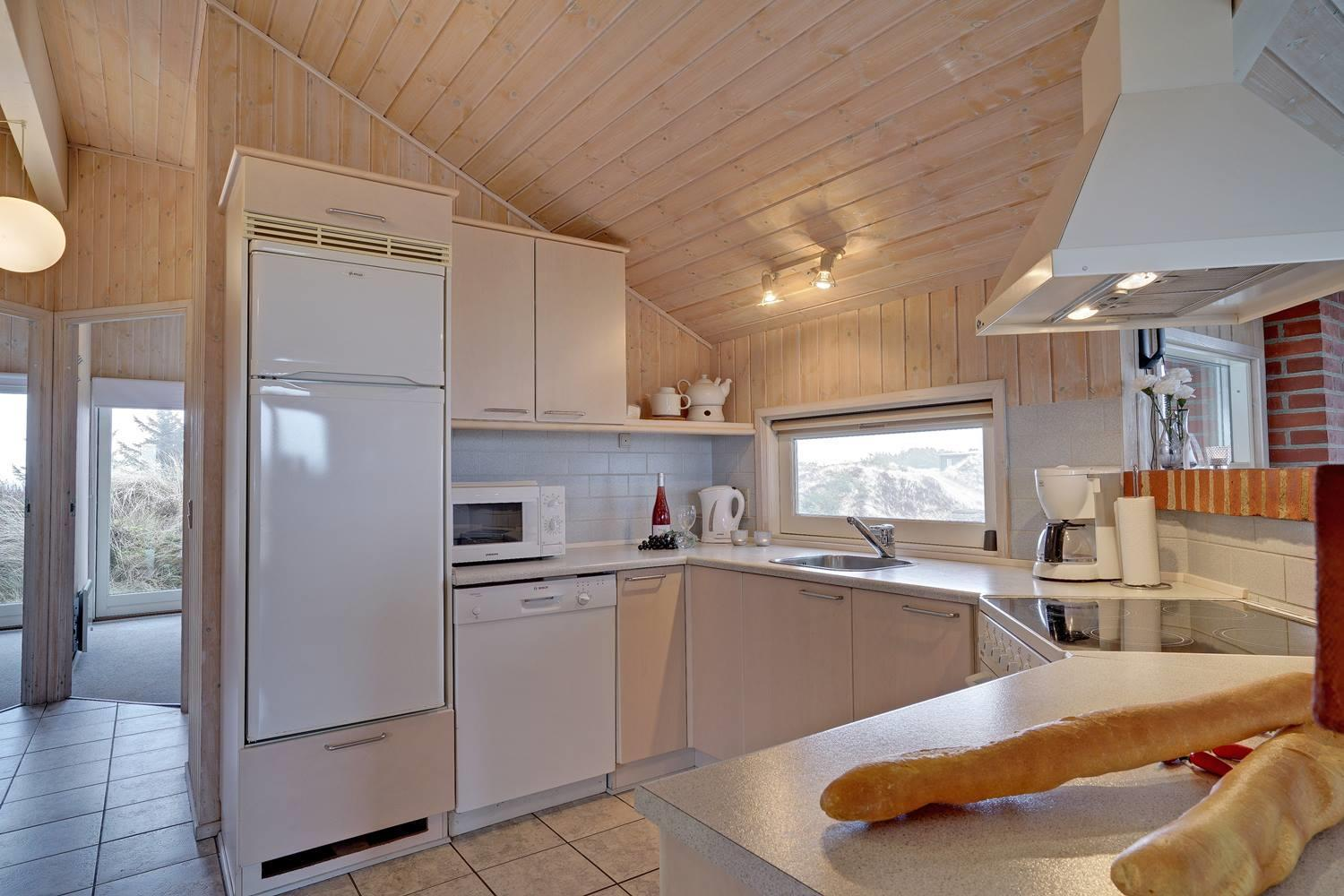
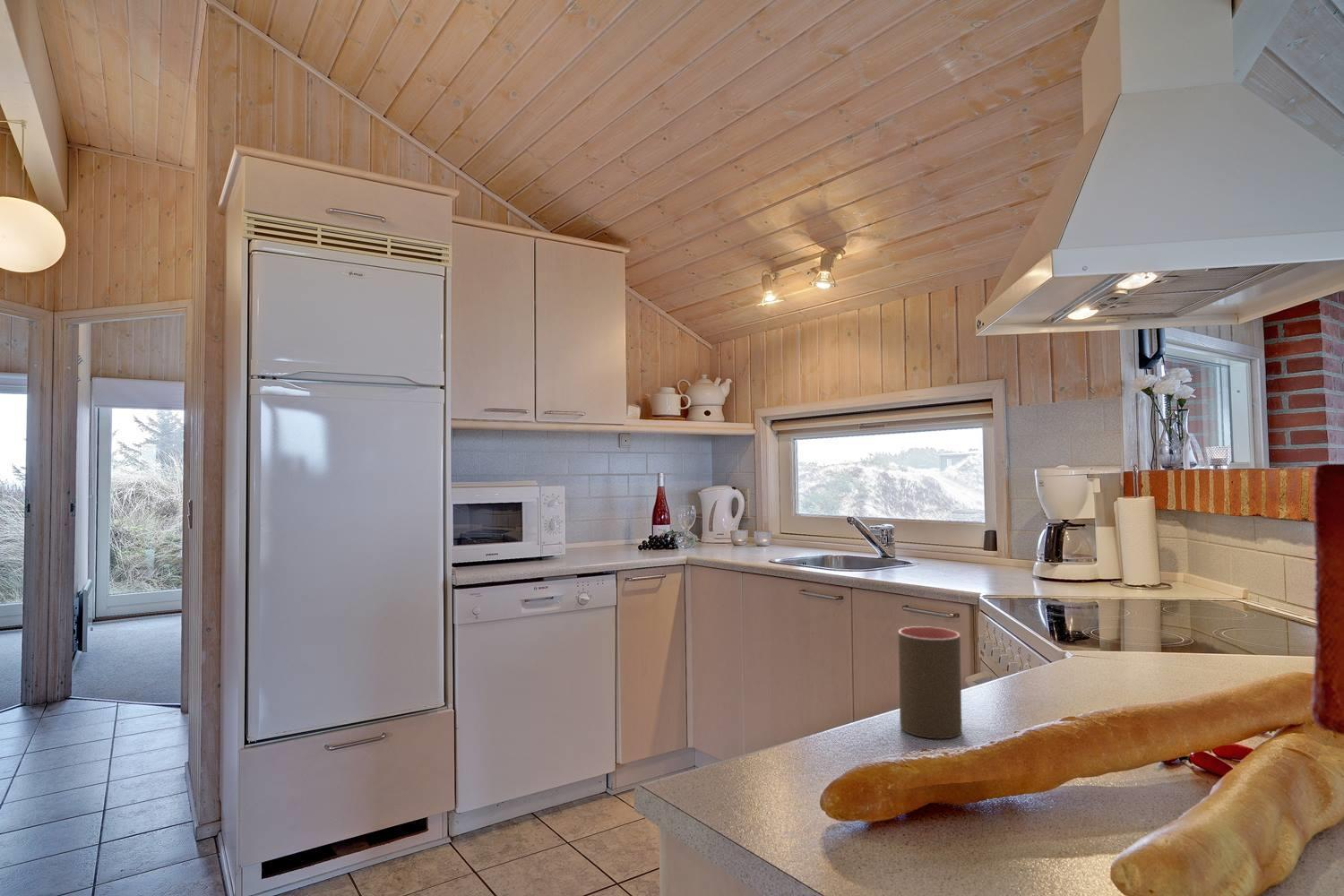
+ cup [898,625,963,739]
